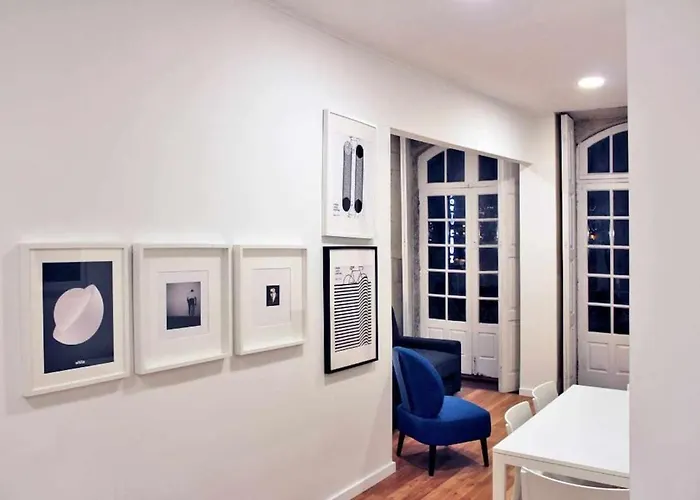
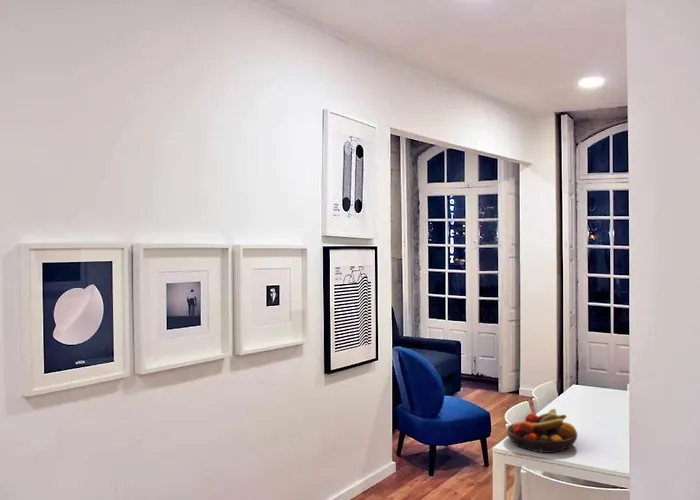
+ fruit bowl [506,407,578,454]
